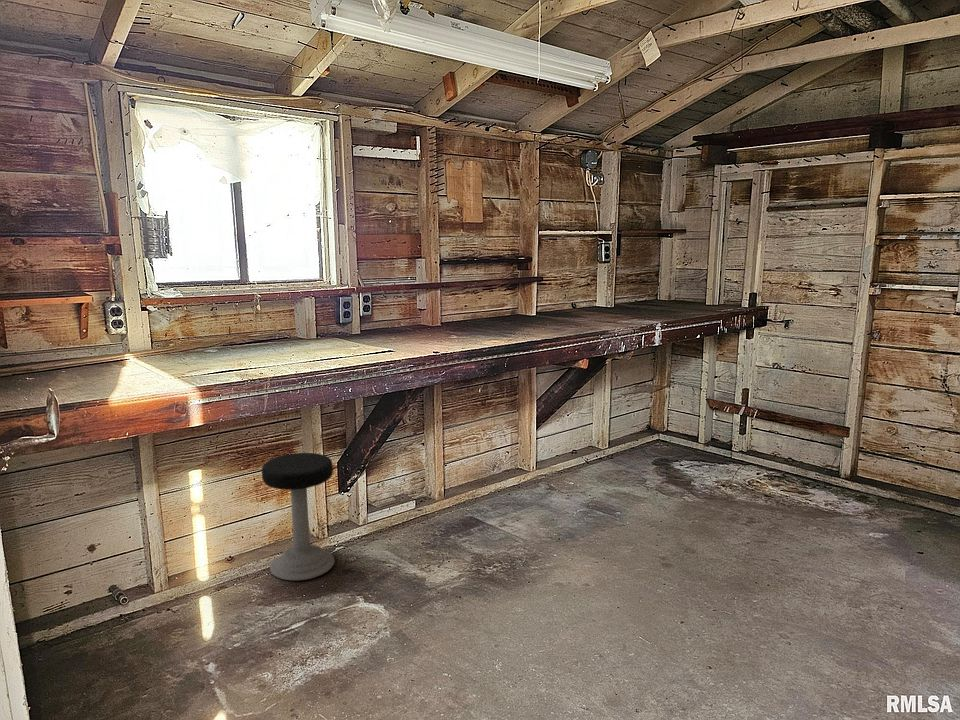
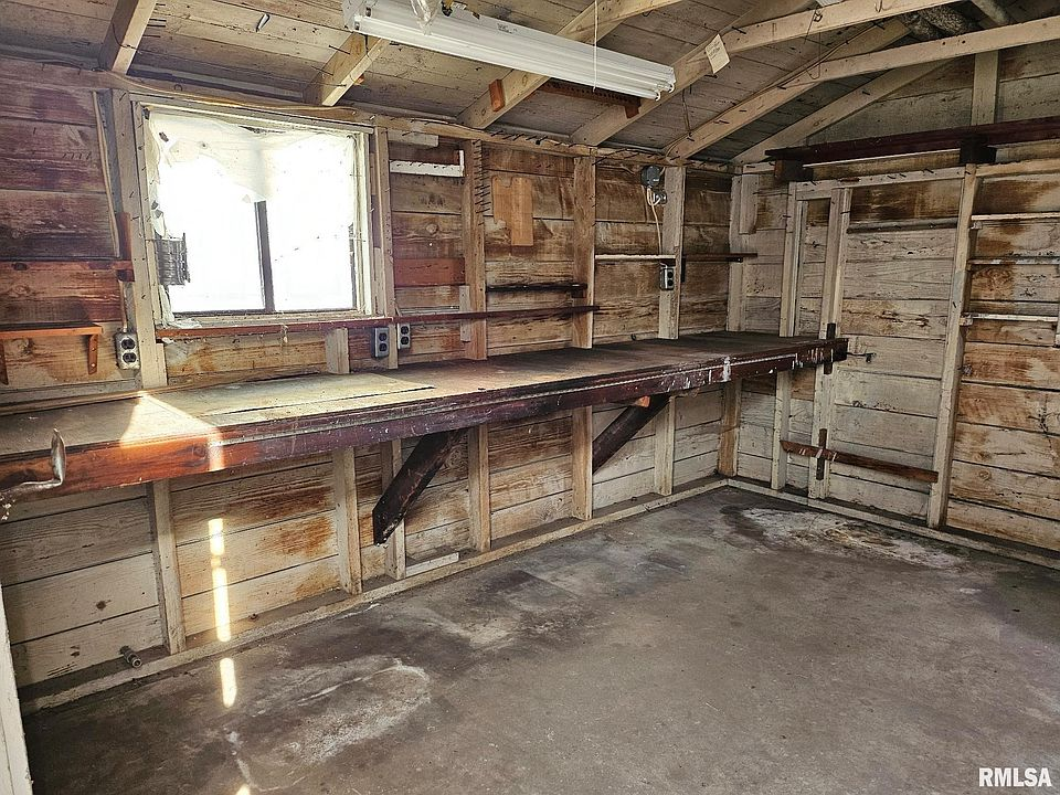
- stool [261,452,336,582]
